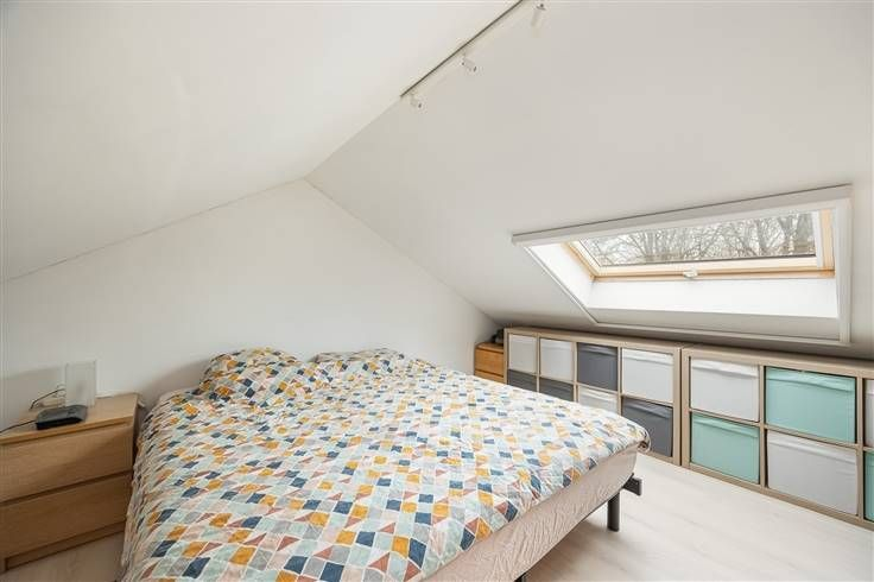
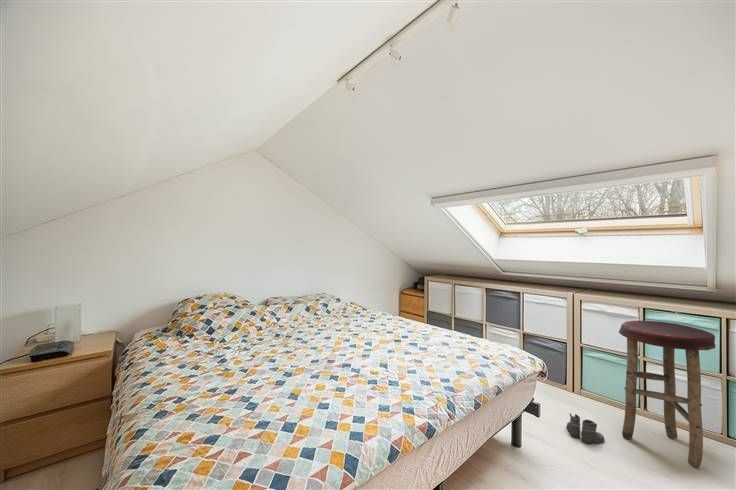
+ boots [565,412,606,448]
+ stool [618,320,717,469]
